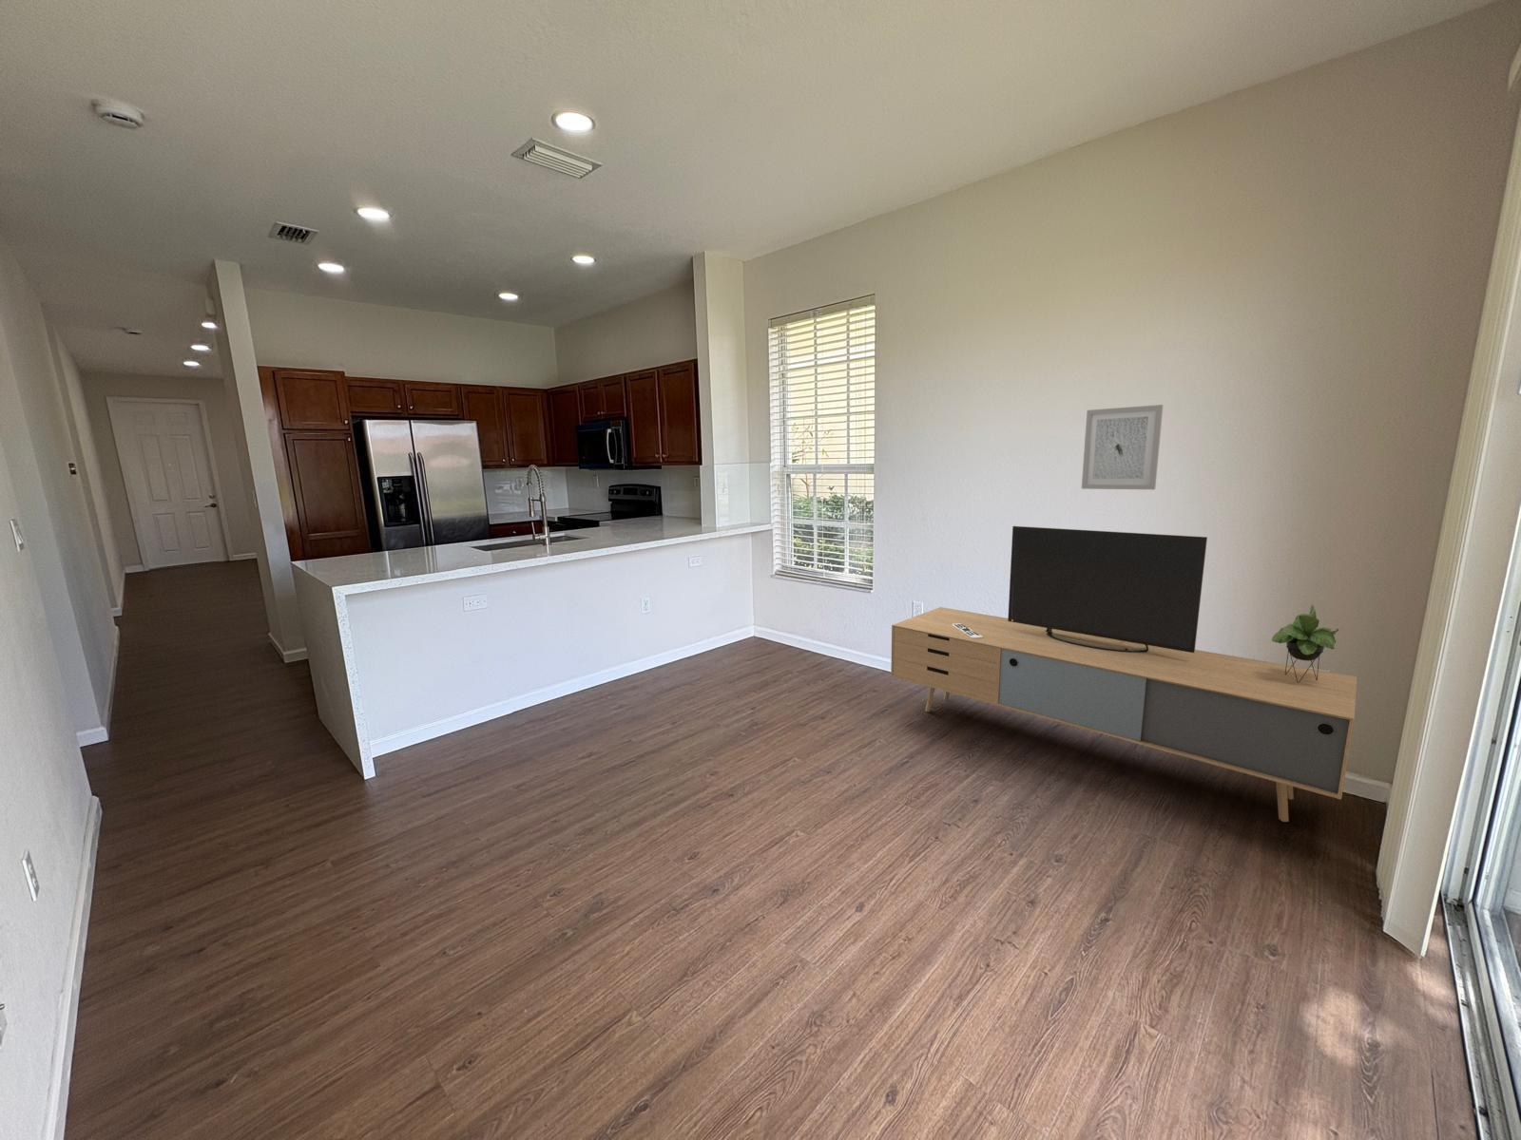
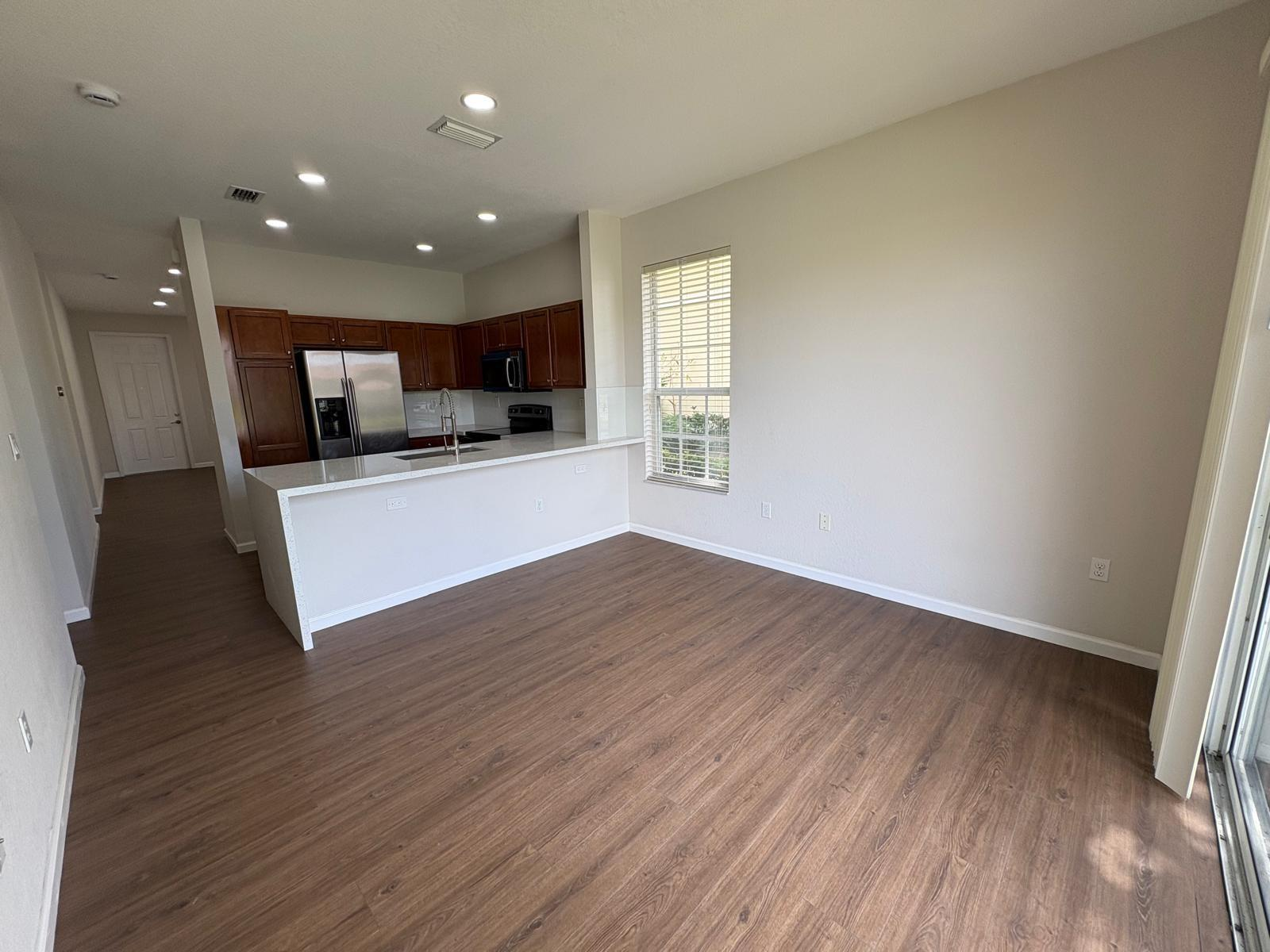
- media console [890,526,1357,823]
- wall art [1080,404,1164,490]
